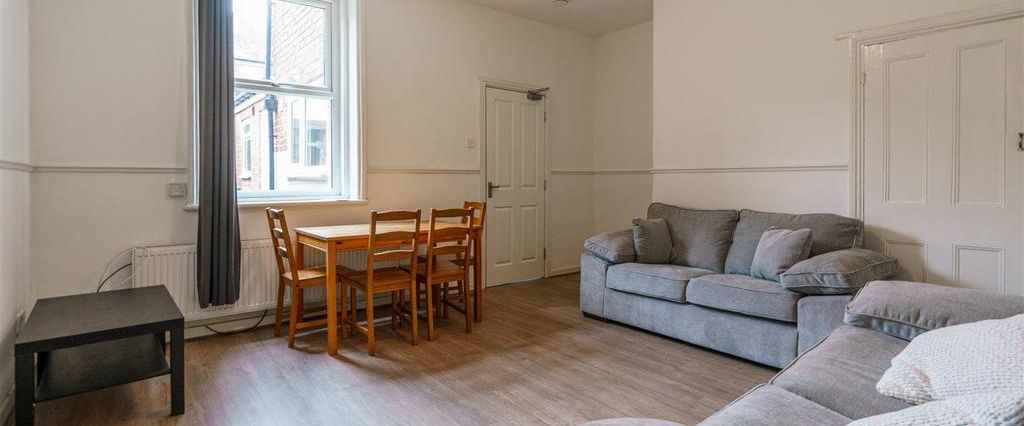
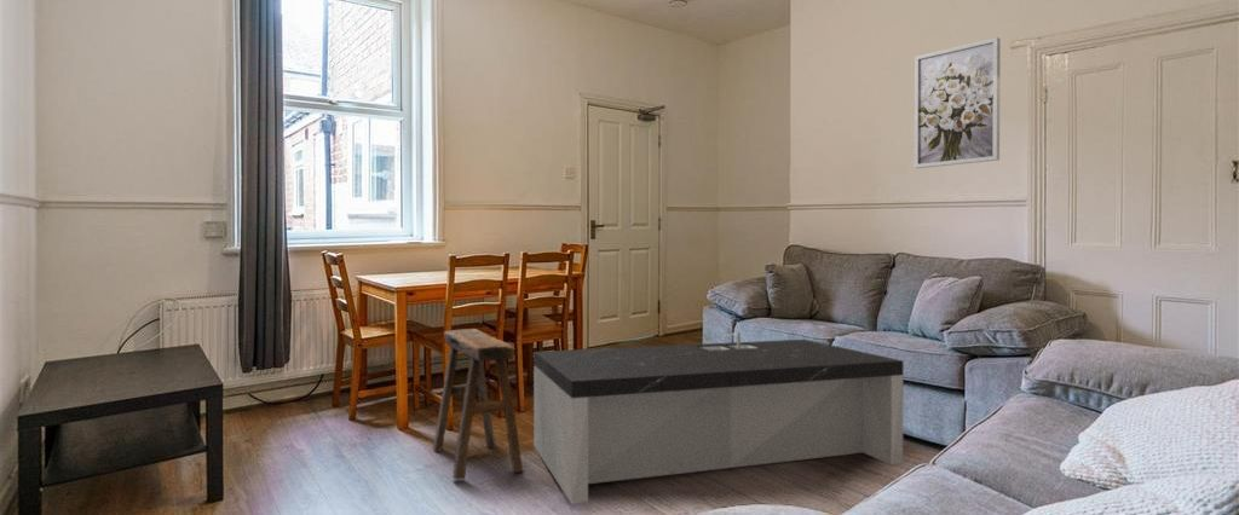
+ wall art [914,36,1002,169]
+ coffee table [532,331,905,505]
+ stool [432,328,524,481]
